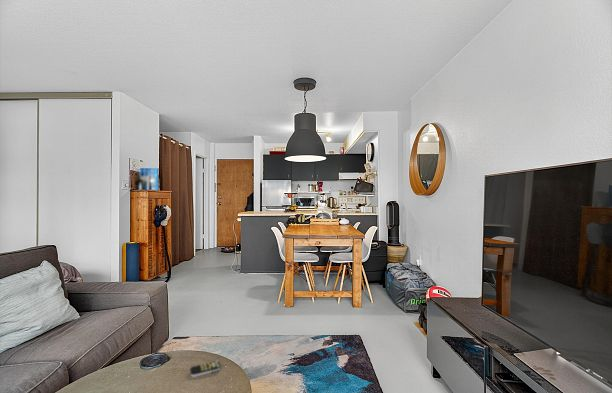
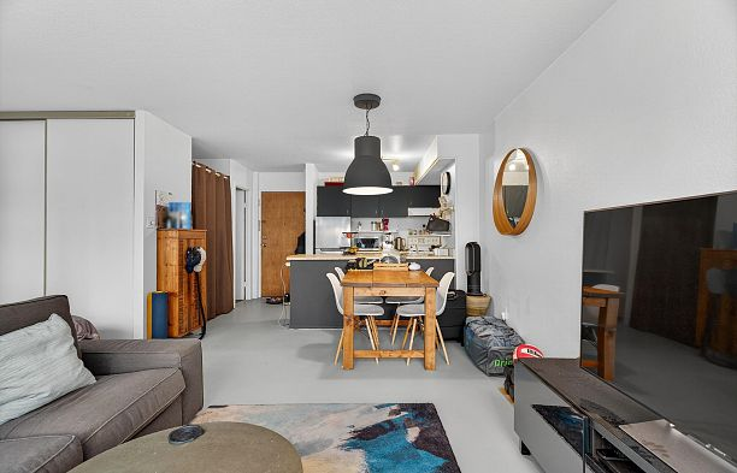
- remote control [189,360,222,378]
